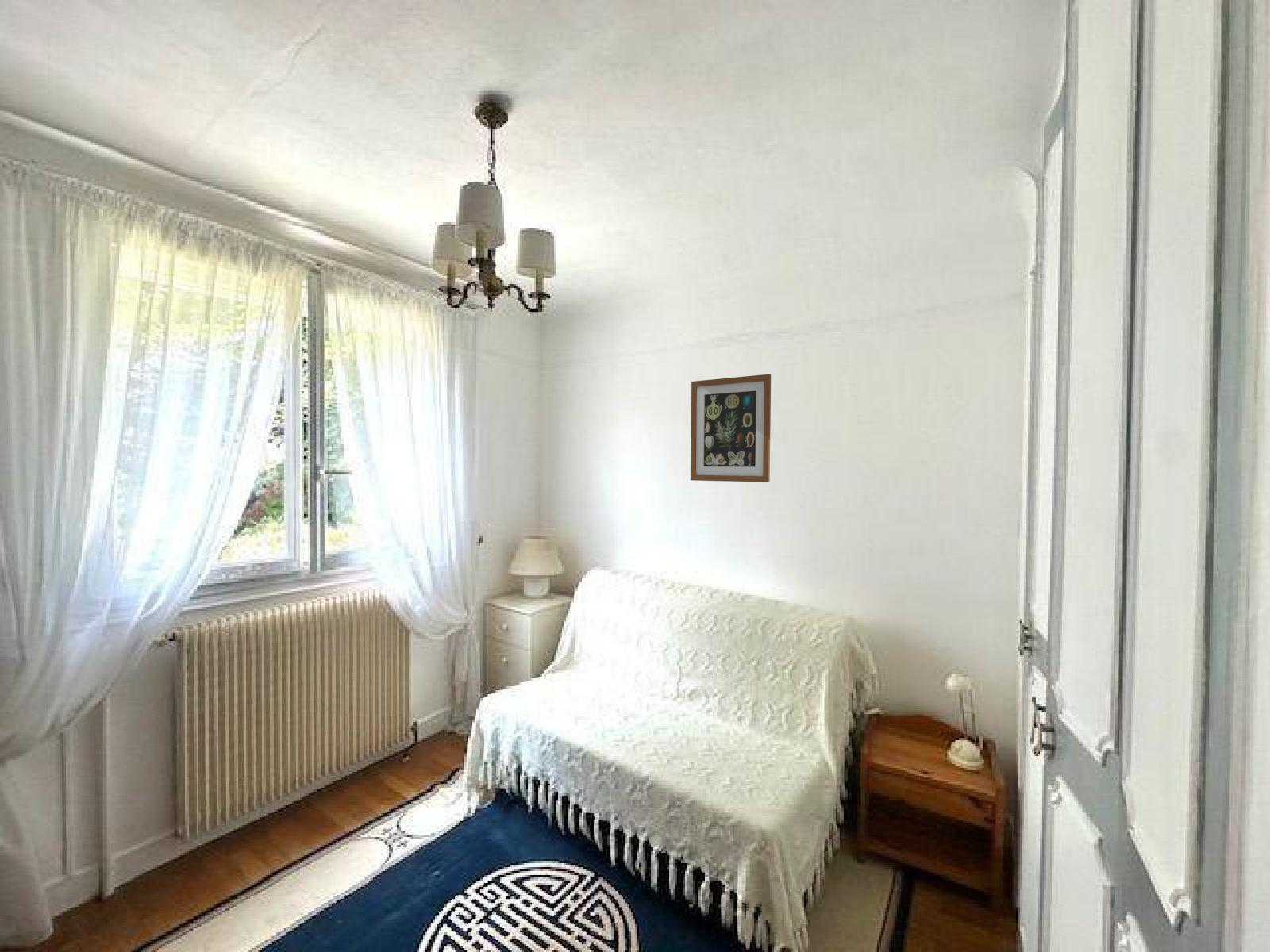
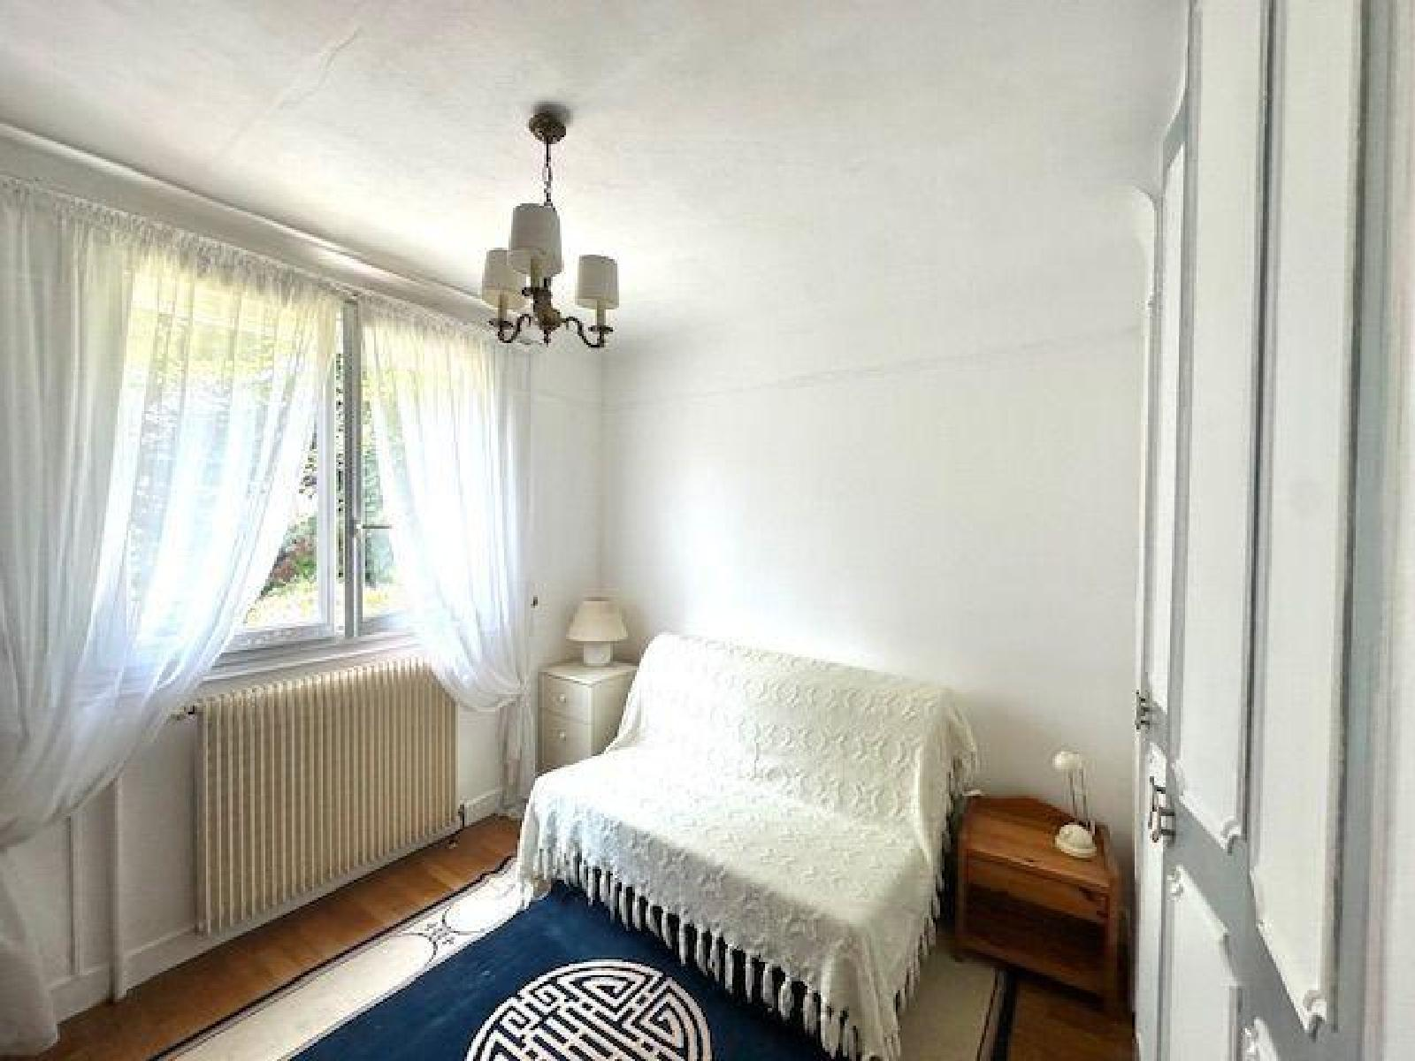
- wall art [690,374,772,483]
